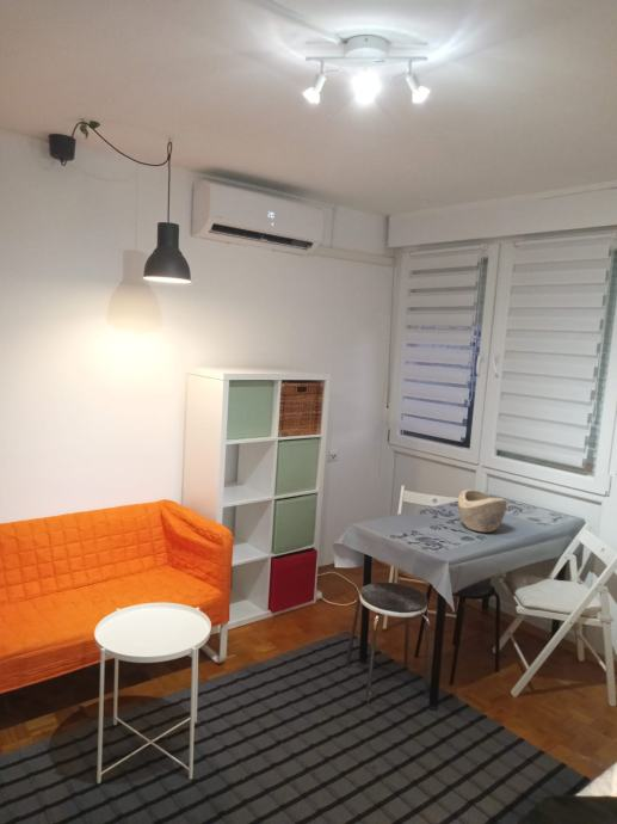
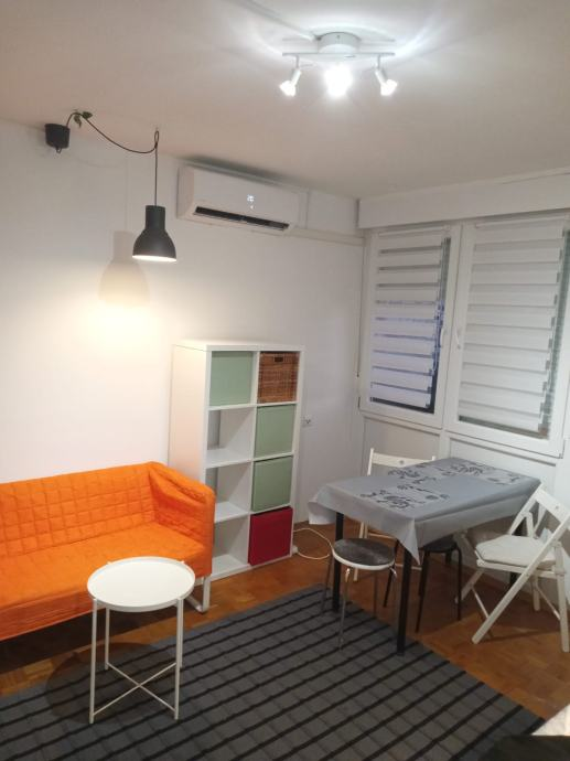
- decorative bowl [457,488,508,534]
